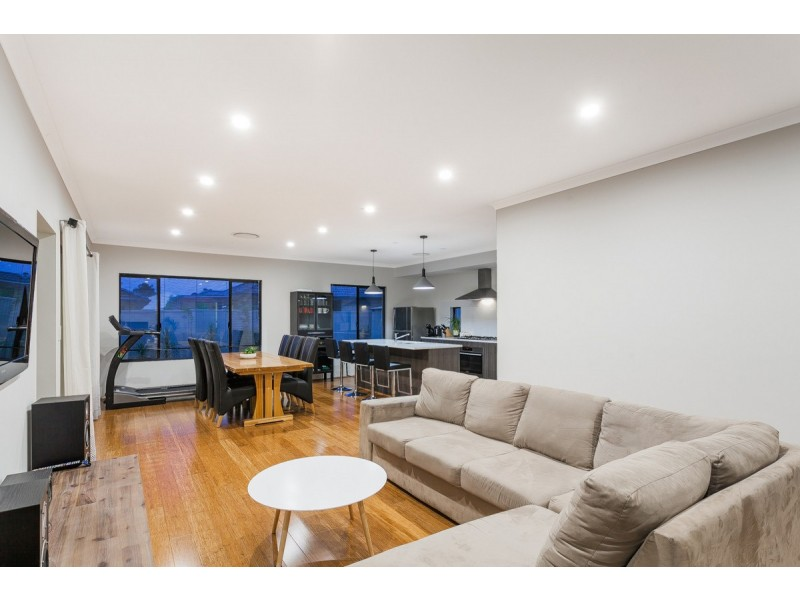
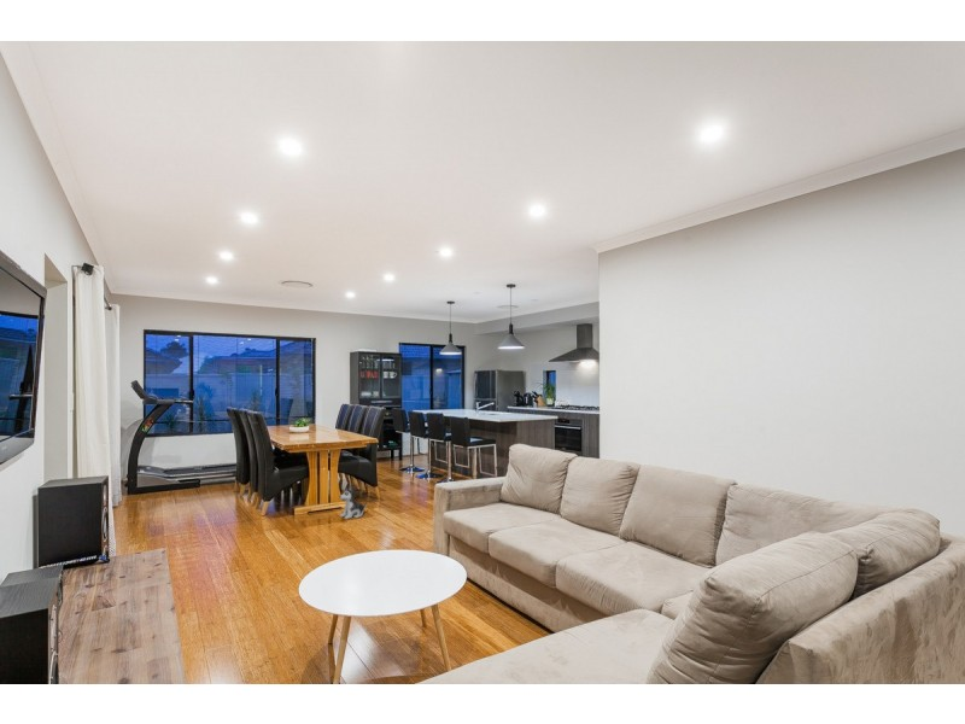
+ plush toy [339,485,368,520]
